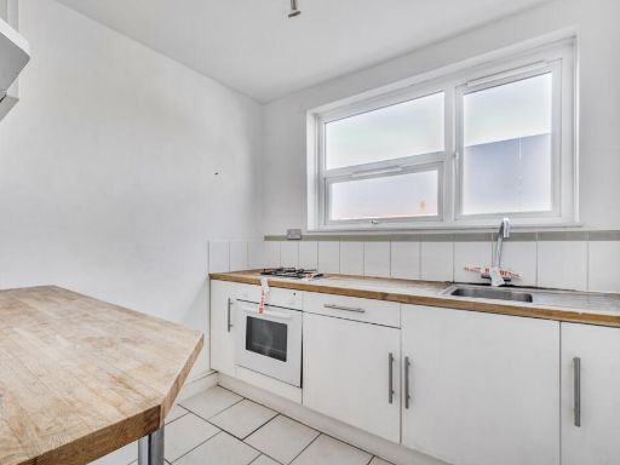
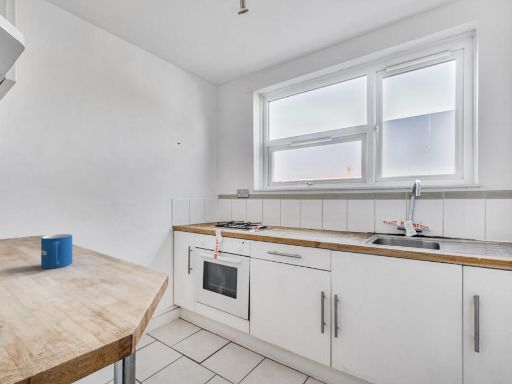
+ mug [40,233,73,269]
